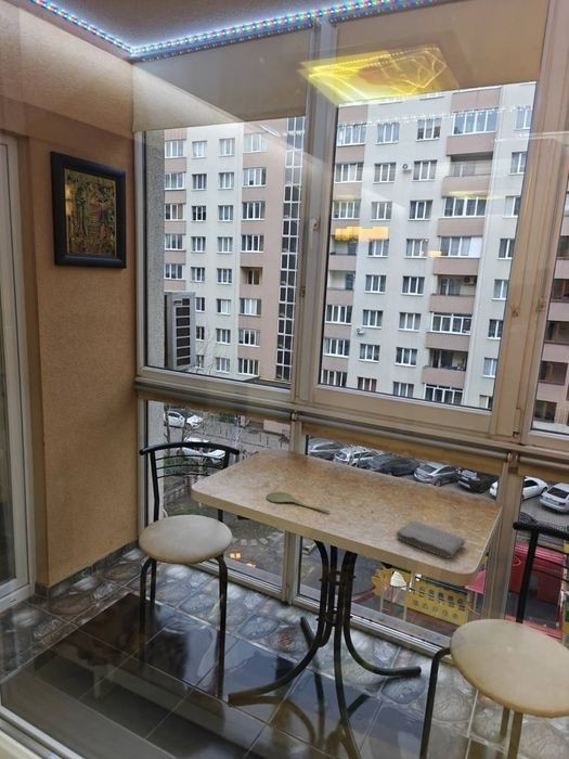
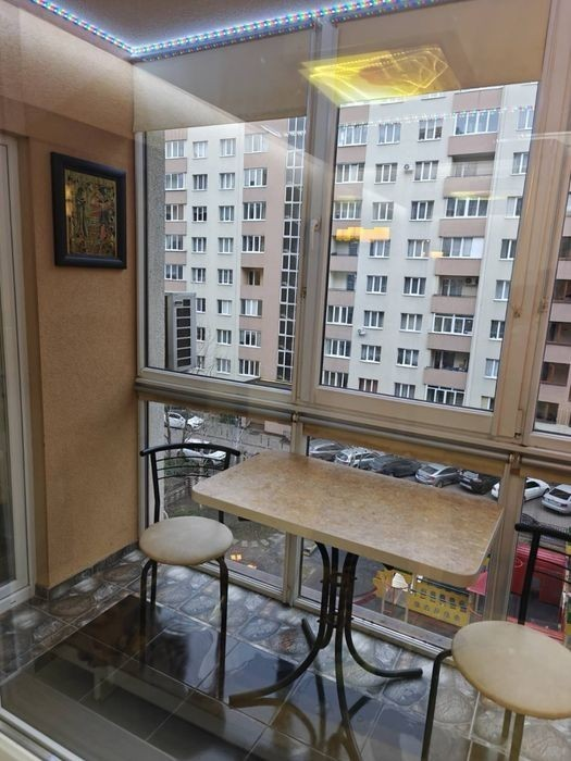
- spoon [266,491,331,513]
- washcloth [395,519,466,558]
